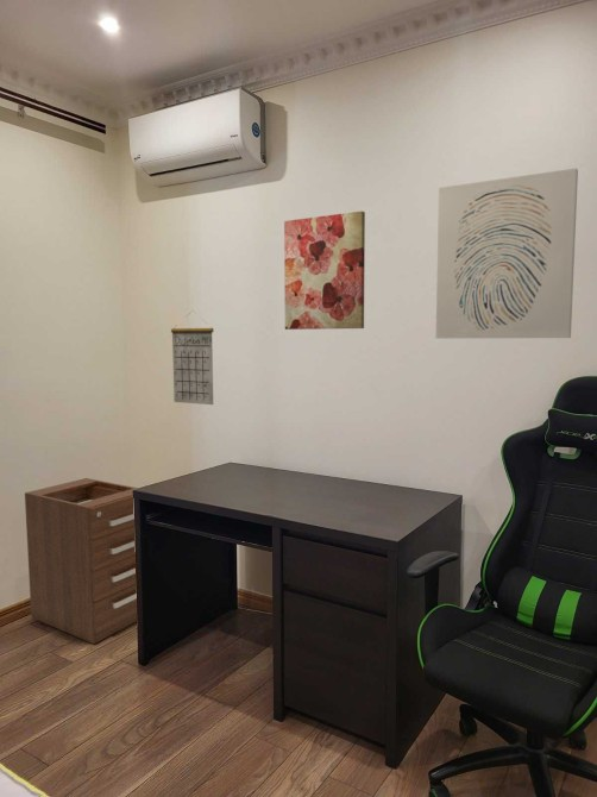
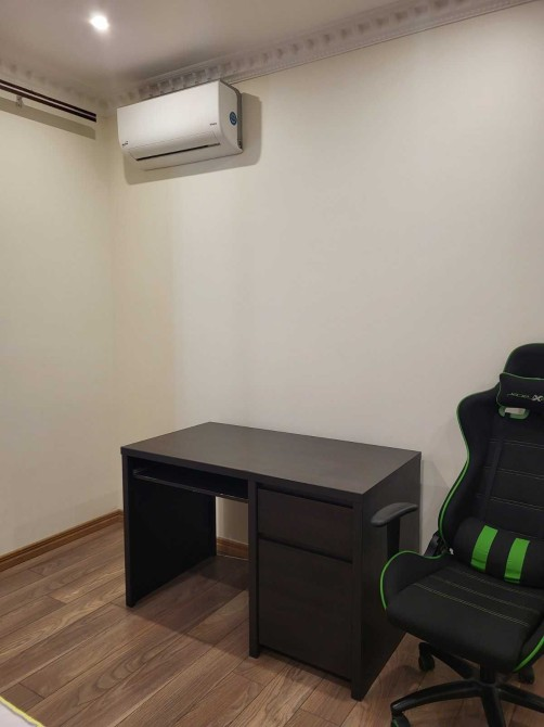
- wall art [434,167,579,339]
- filing cabinet [24,477,139,645]
- calendar [170,309,215,406]
- wall art [283,209,366,331]
